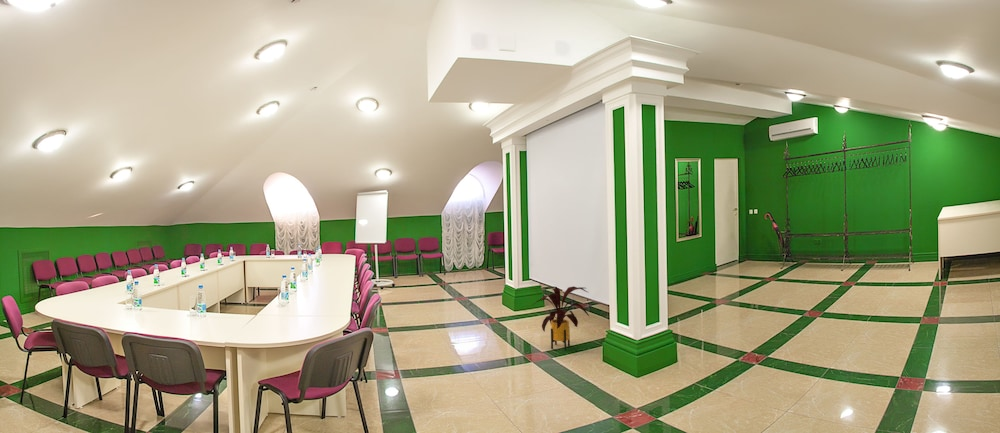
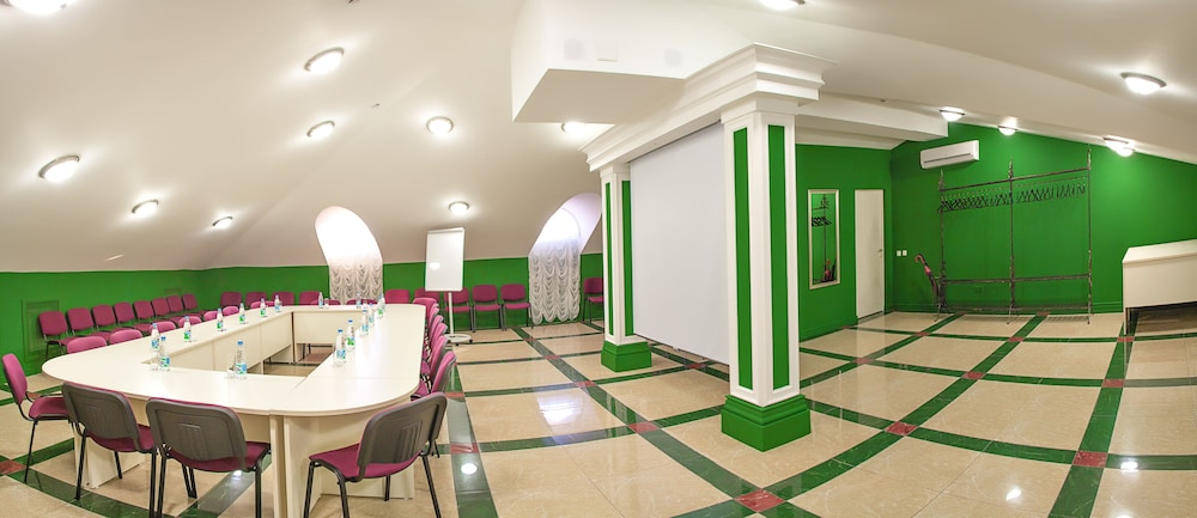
- house plant [531,285,590,351]
